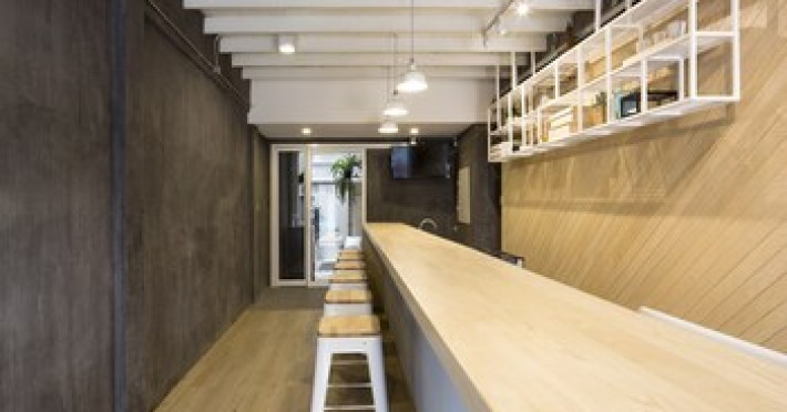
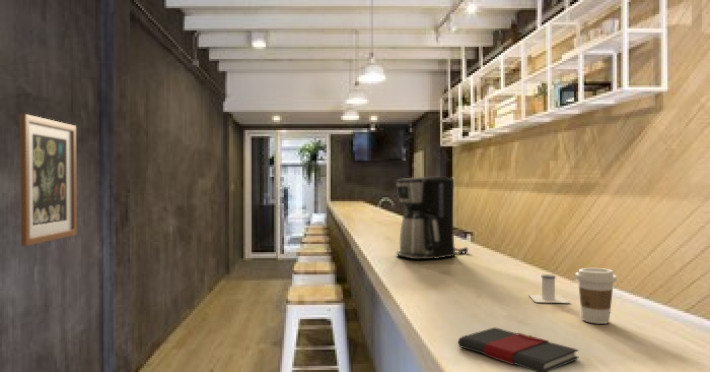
+ coffee cup [574,267,618,325]
+ salt shaker [528,273,570,304]
+ book [457,326,580,372]
+ coffee maker [395,176,469,261]
+ wall art [19,113,78,247]
